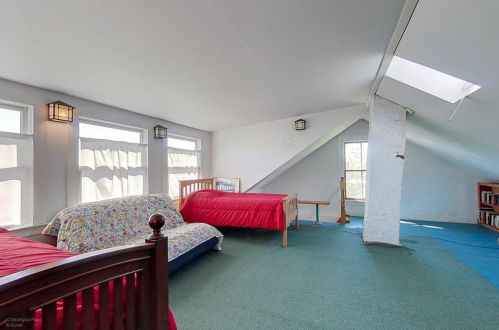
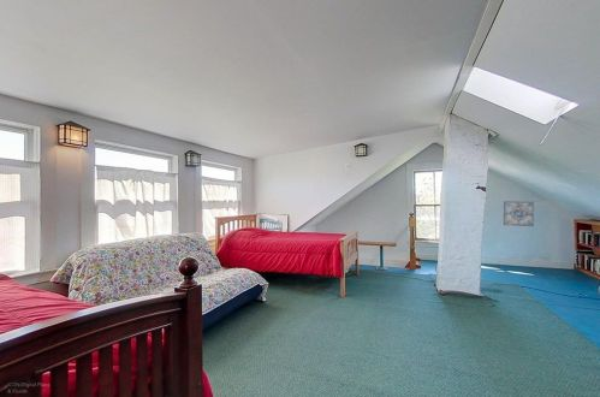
+ wall art [503,200,535,227]
